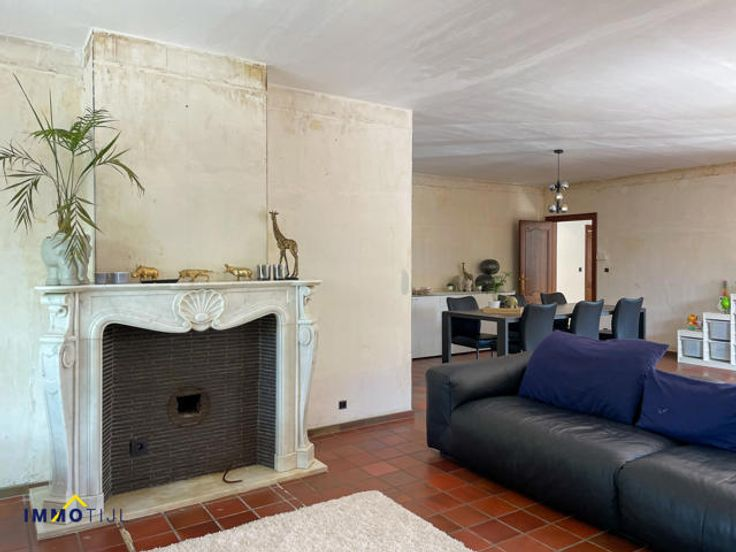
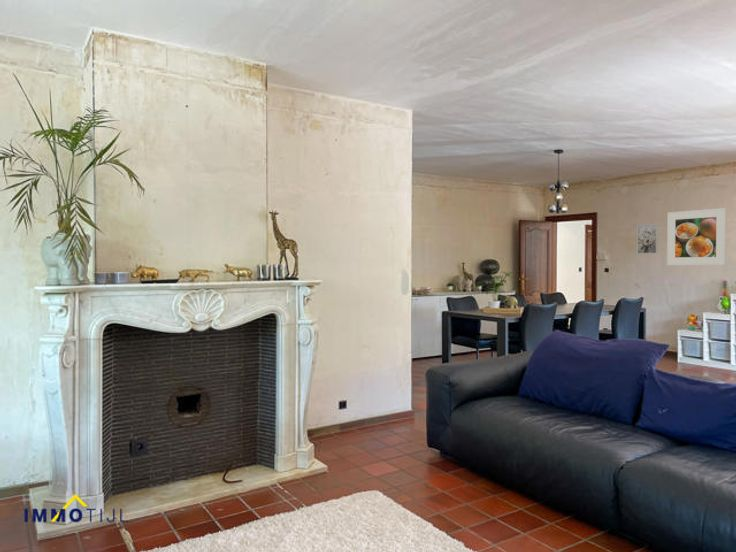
+ wall art [636,223,659,255]
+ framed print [666,207,727,266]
